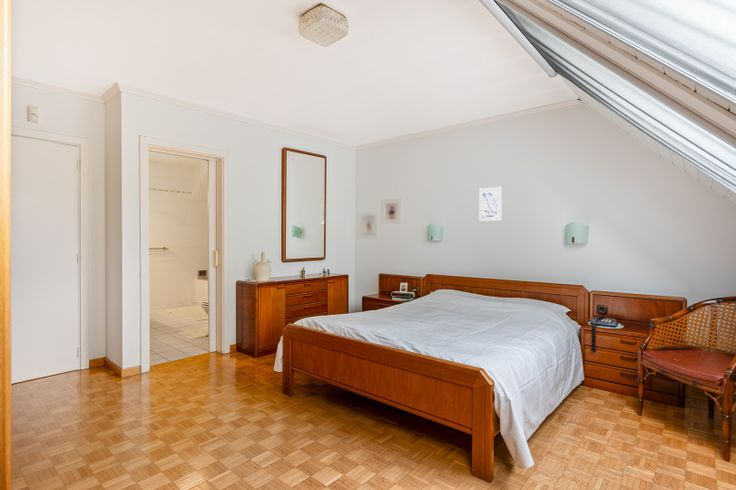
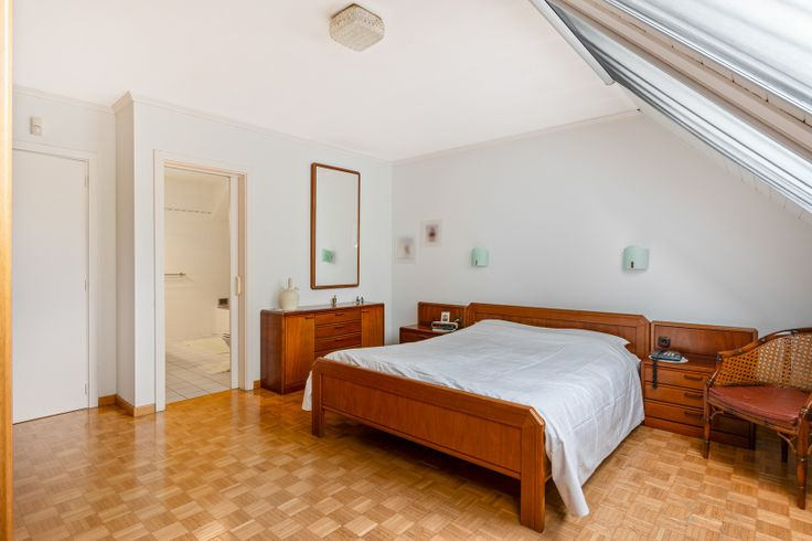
- wall art [478,186,503,222]
